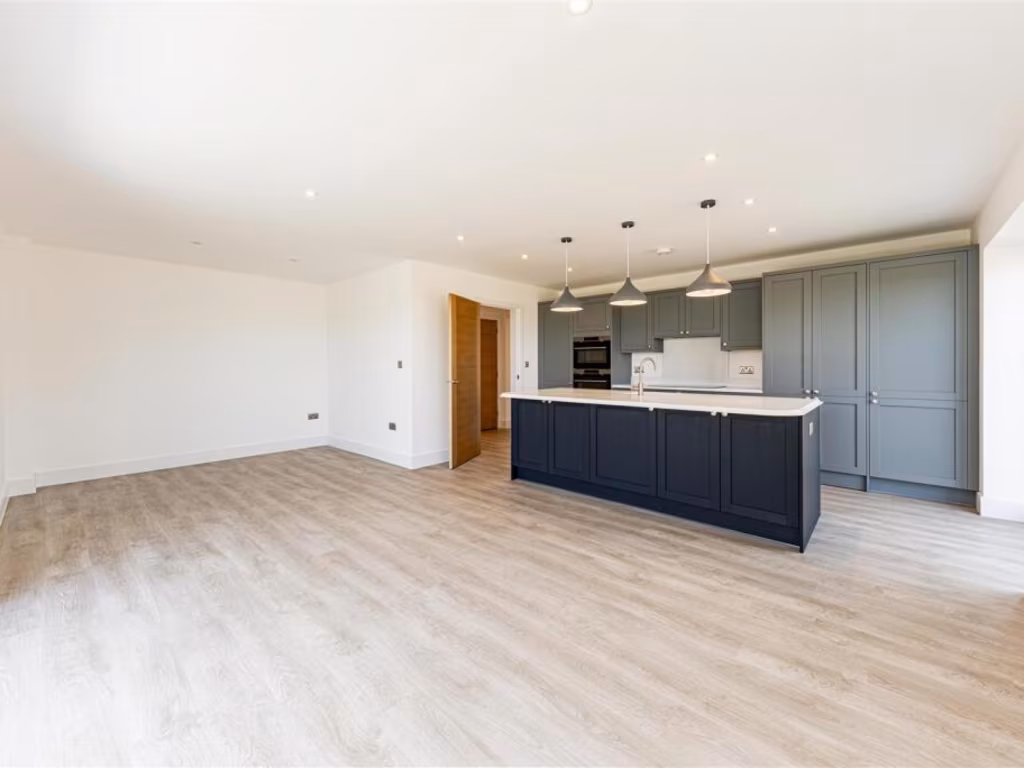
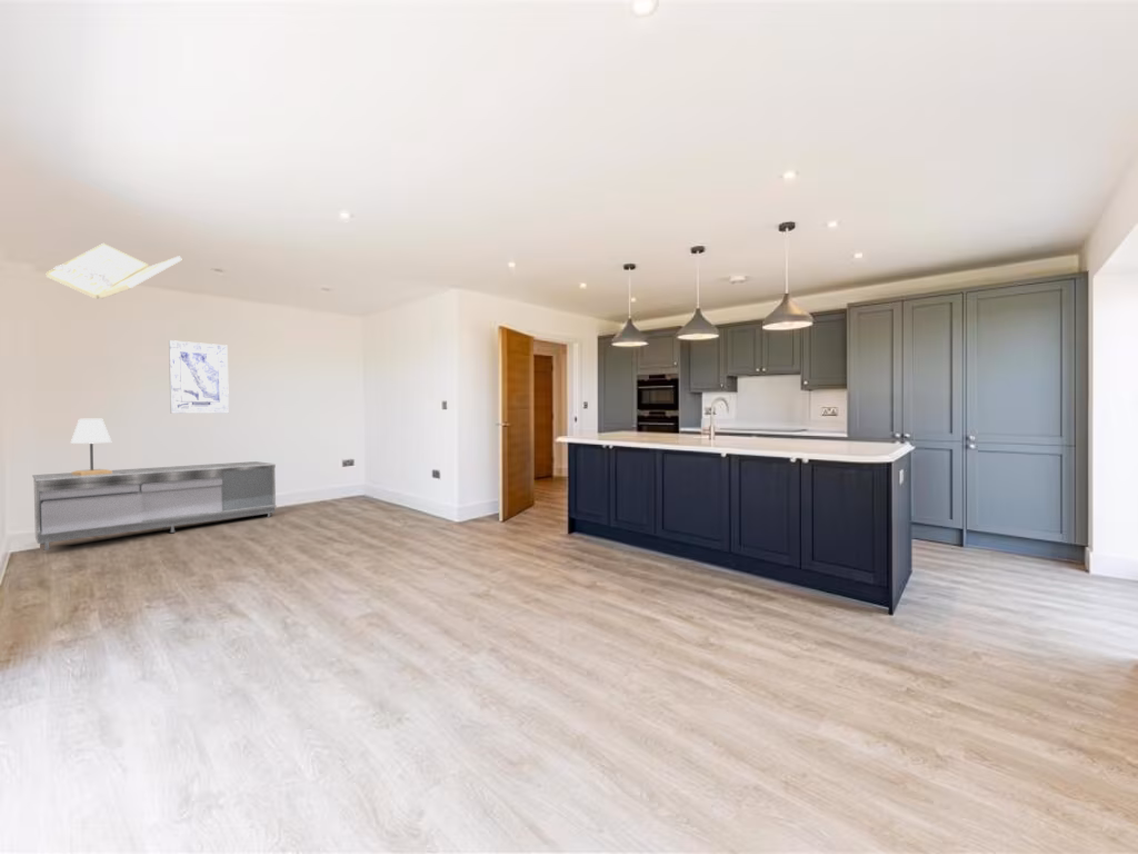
+ sideboard [31,460,277,552]
+ lamp [69,418,112,476]
+ ceiling light fixture [44,242,184,300]
+ wall art [168,339,230,415]
